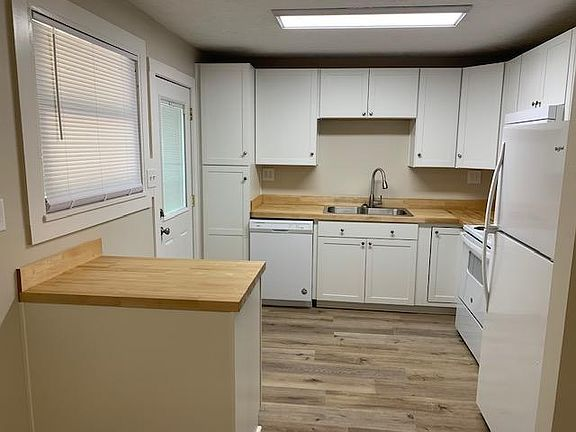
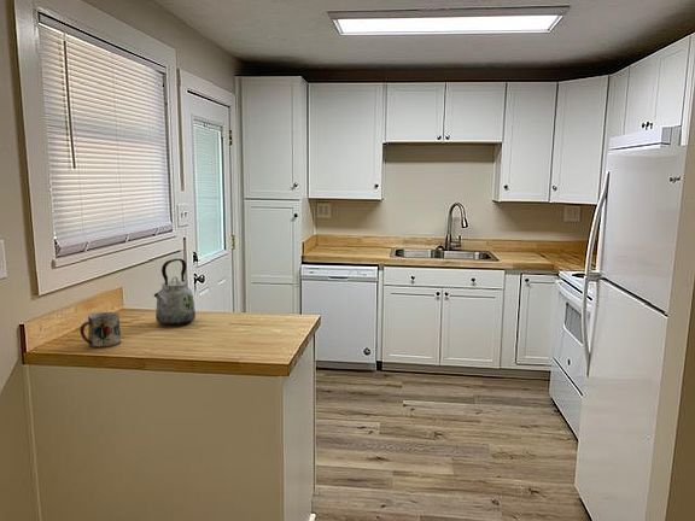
+ kettle [153,258,197,327]
+ mug [78,311,122,349]
